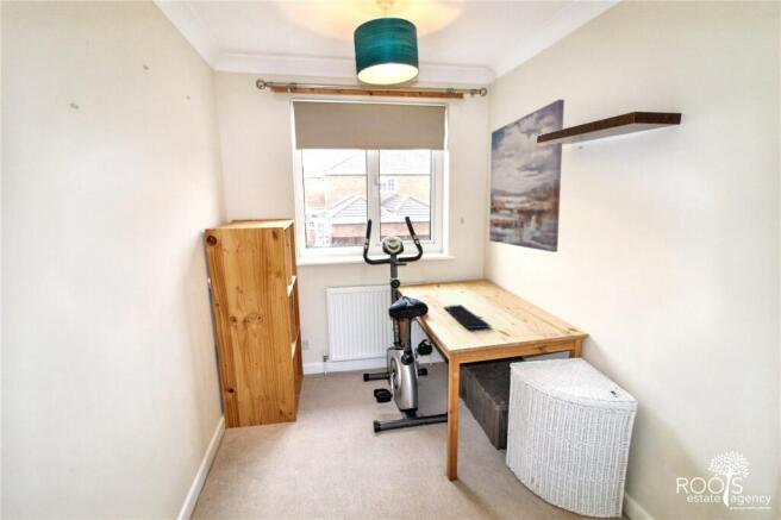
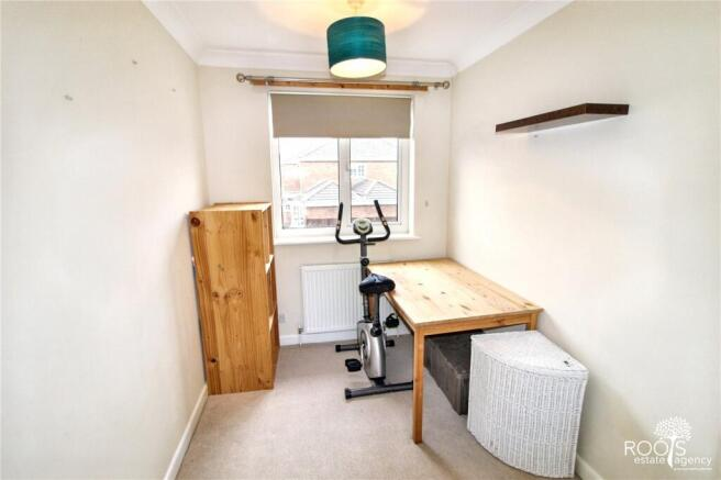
- keyboard [443,303,492,330]
- wall art [488,99,566,253]
